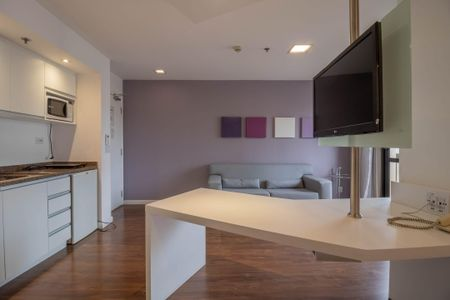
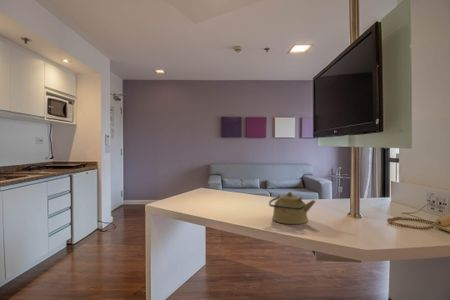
+ kettle [268,191,317,225]
